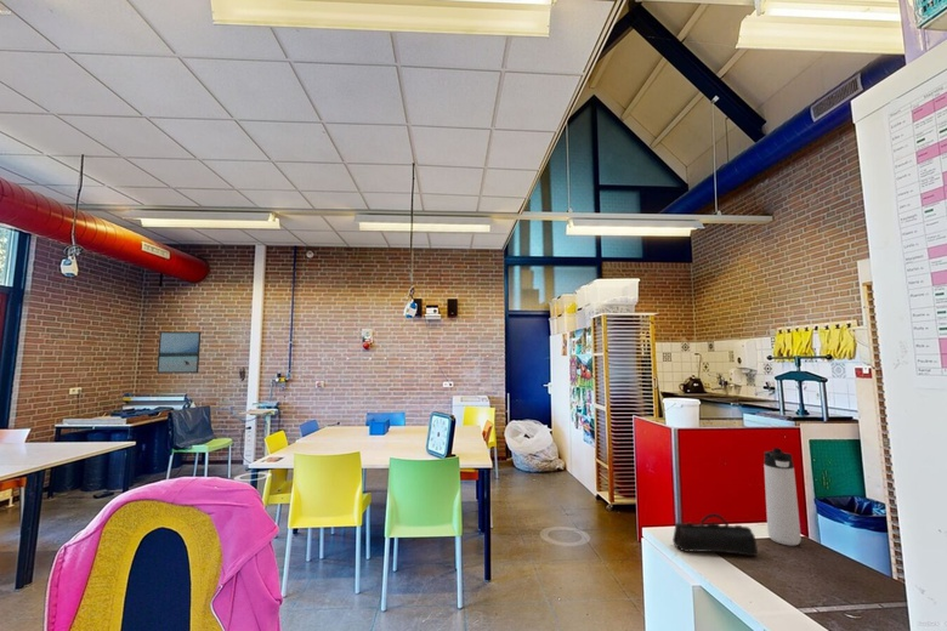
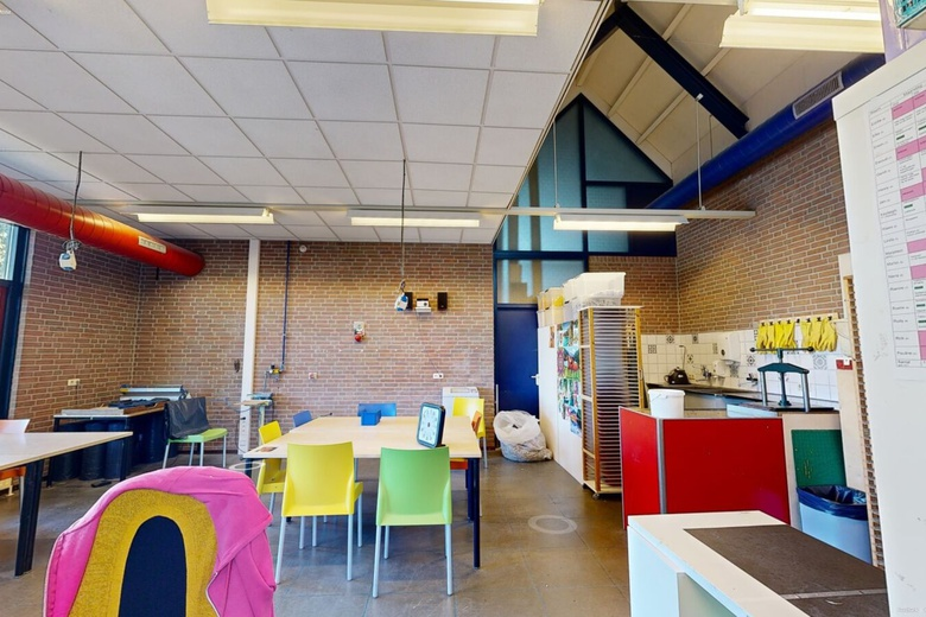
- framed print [155,331,202,374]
- thermos bottle [762,447,803,547]
- pencil case [671,512,759,557]
